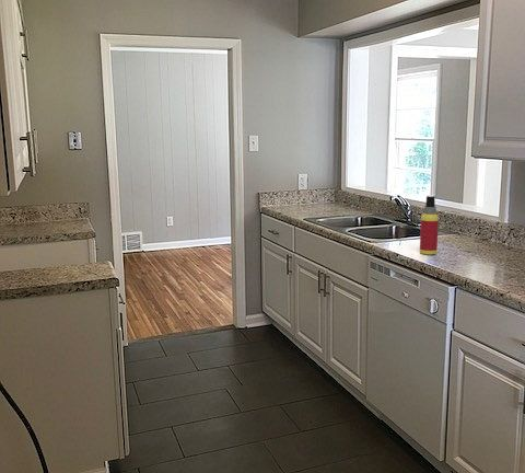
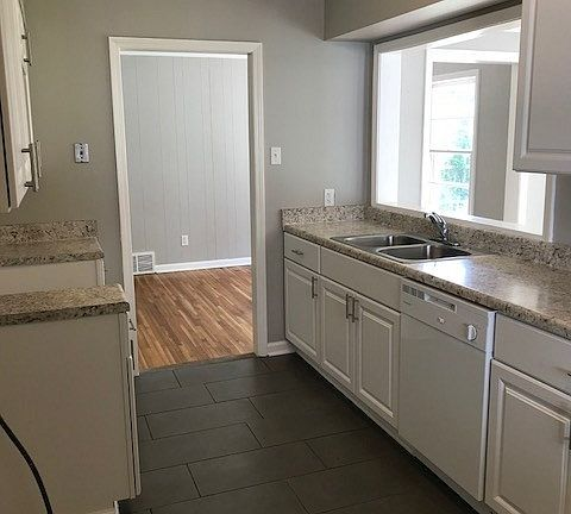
- spray bottle [419,195,440,256]
